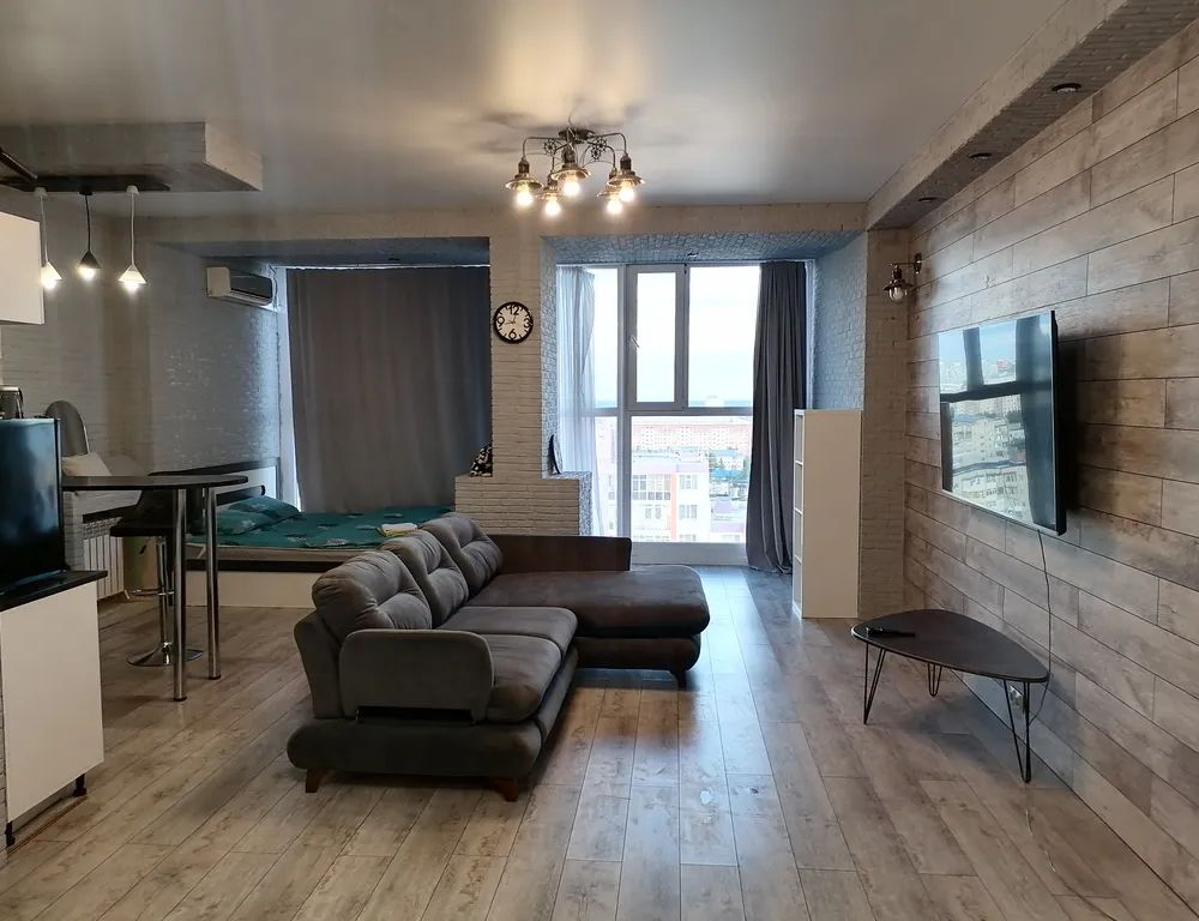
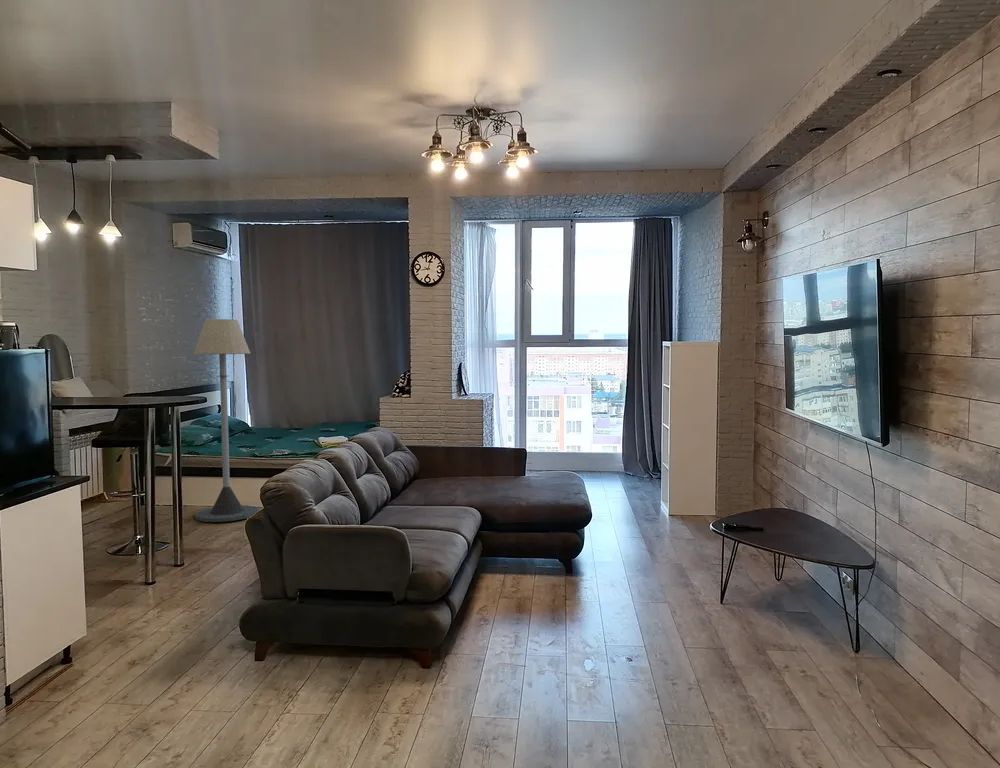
+ floor lamp [193,318,260,523]
